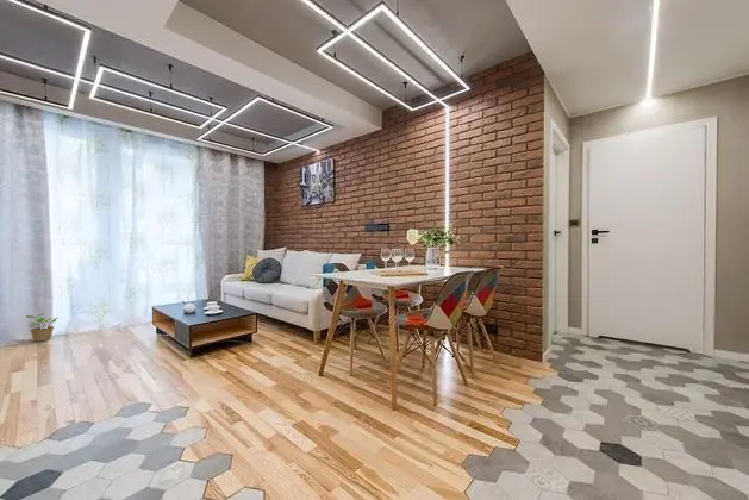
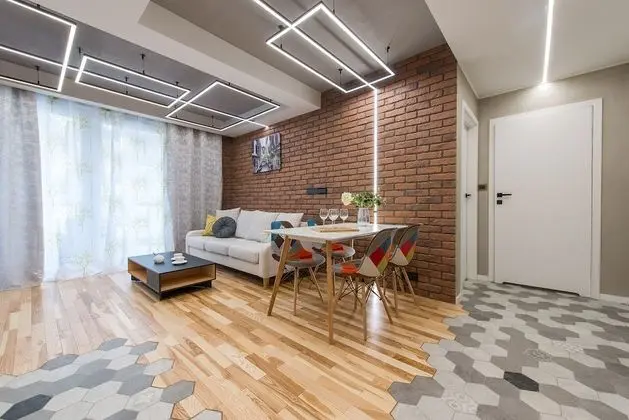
- potted plant [25,313,60,343]
